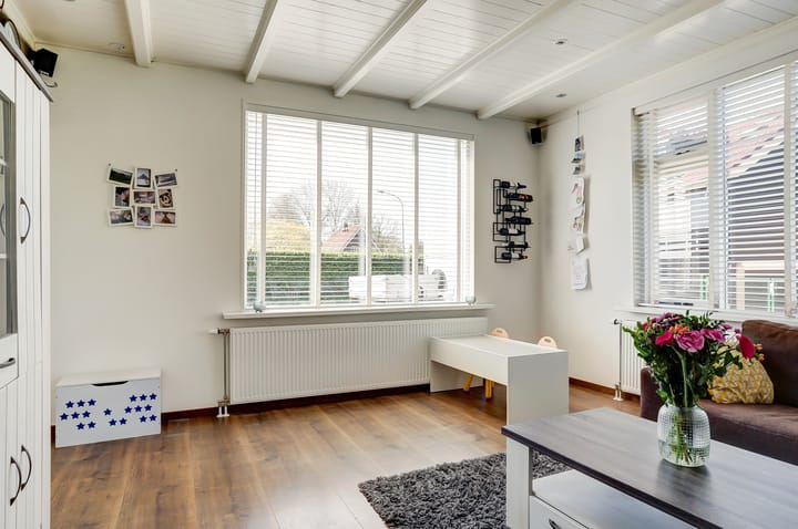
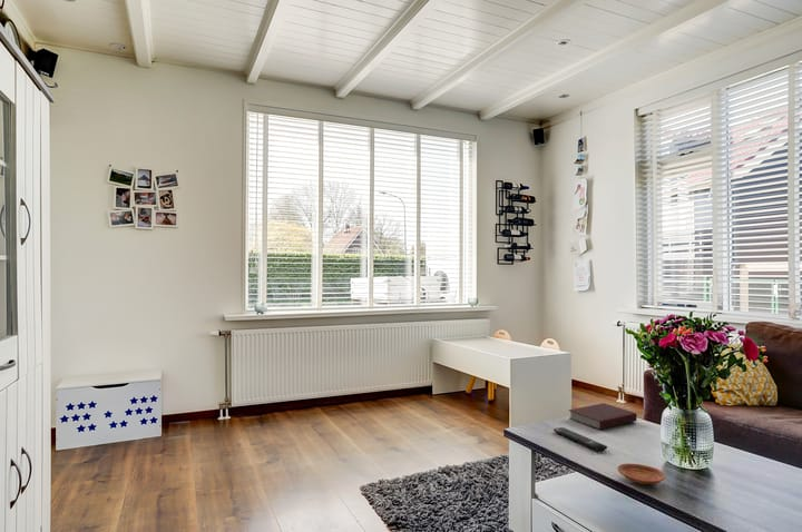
+ remote control [552,426,608,452]
+ book [568,402,638,431]
+ plate [617,463,666,485]
